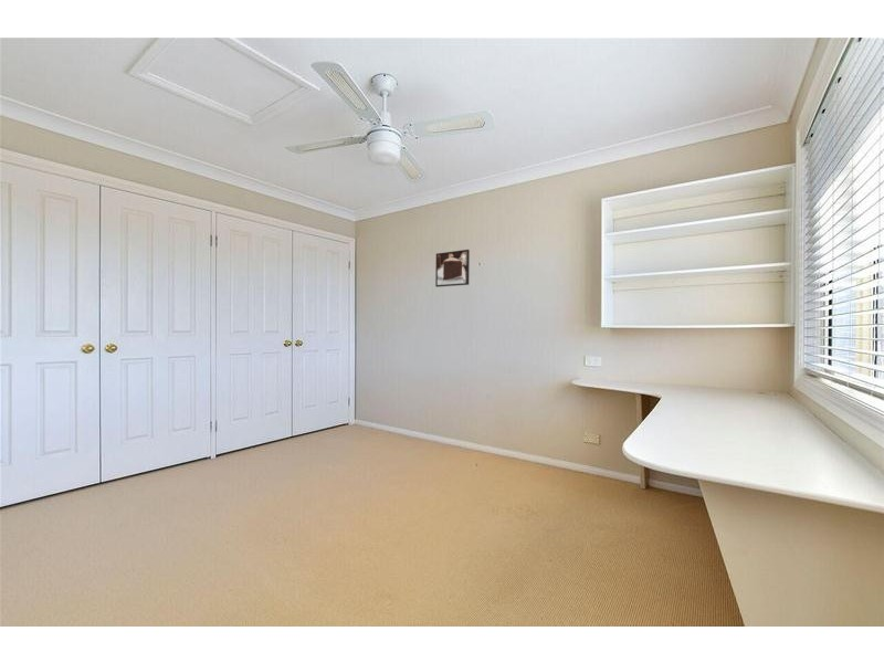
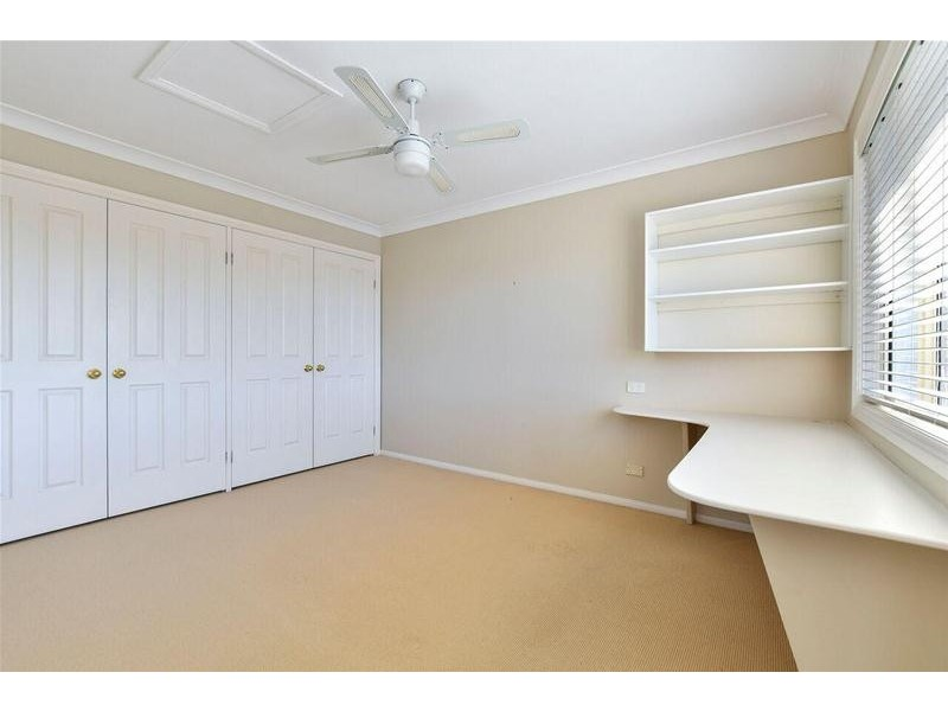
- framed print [434,249,471,288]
